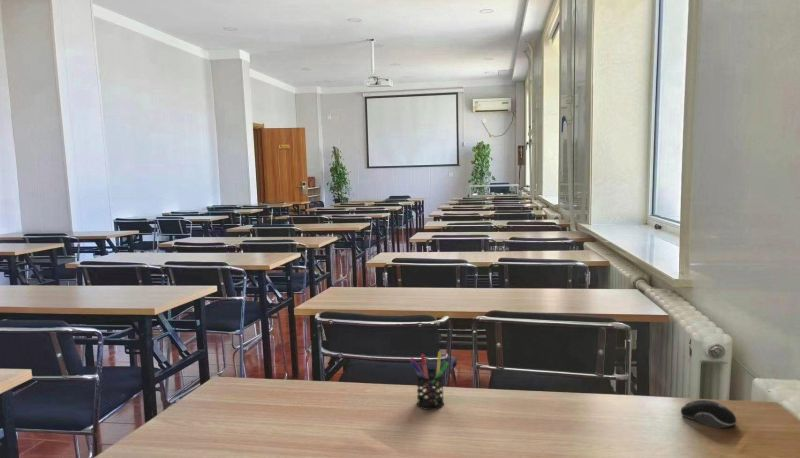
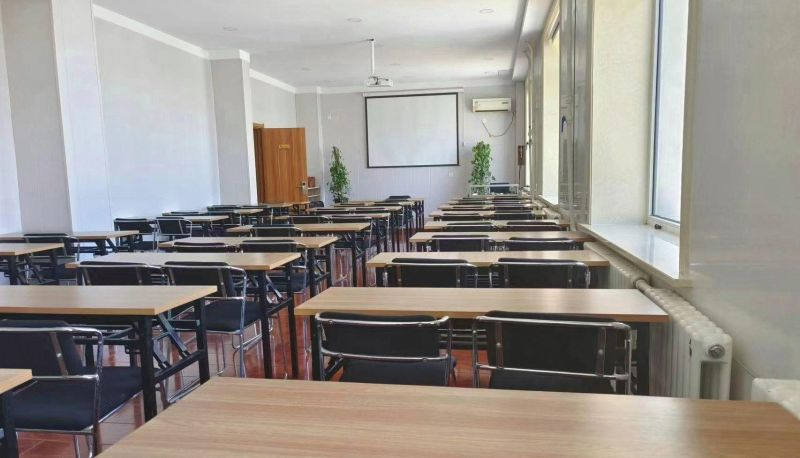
- computer mouse [680,399,737,429]
- pen holder [409,350,450,411]
